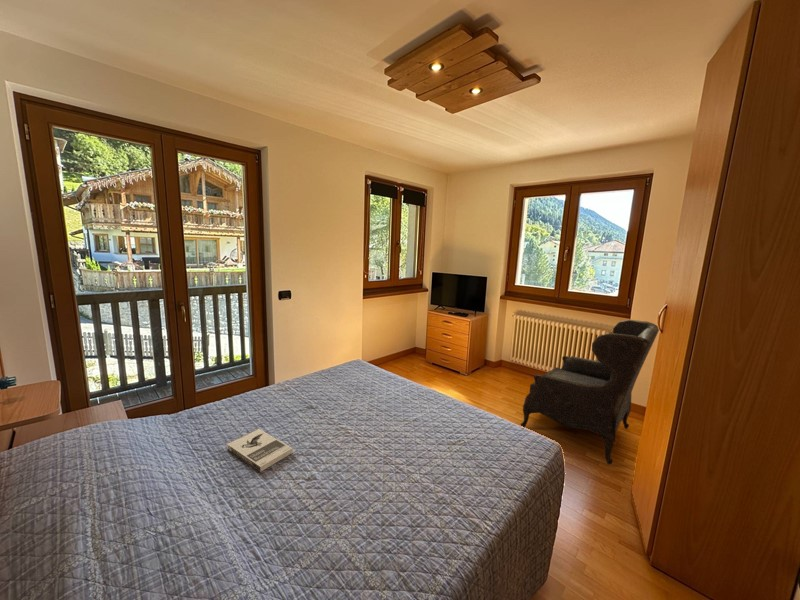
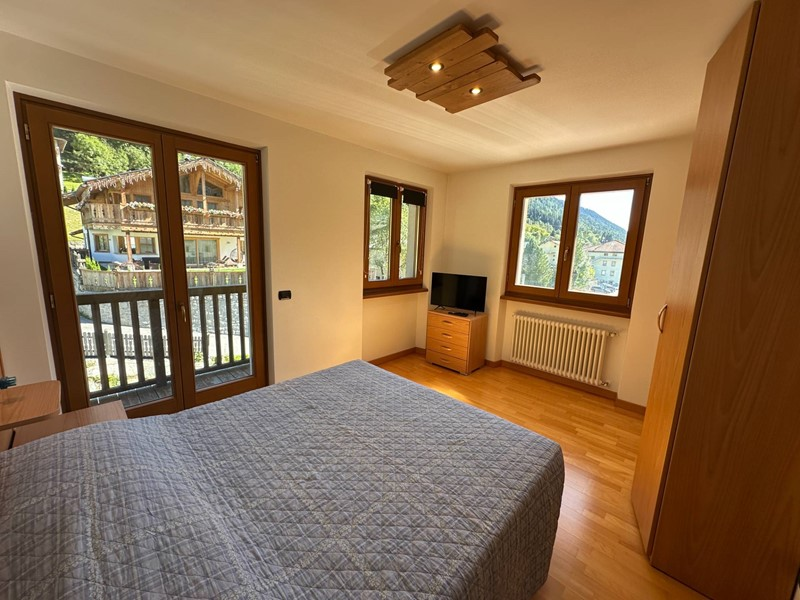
- armchair [520,319,660,465]
- book [226,428,294,473]
